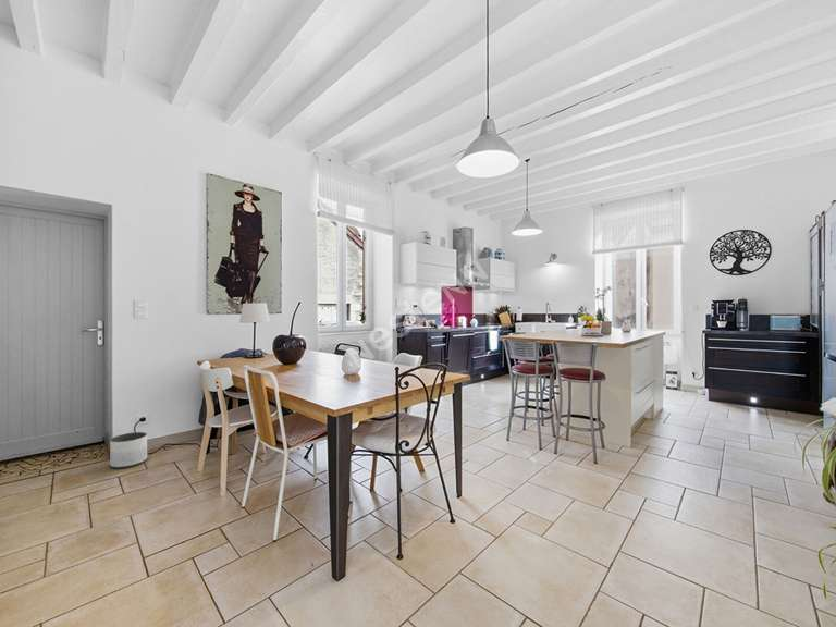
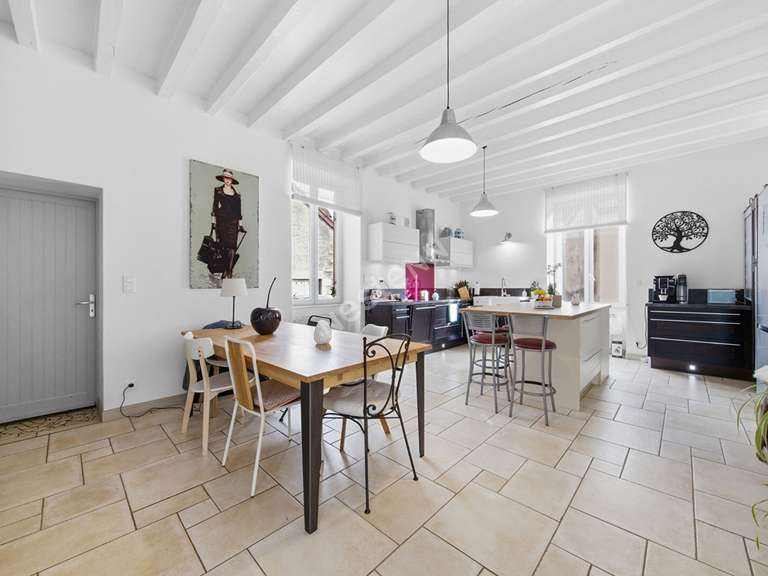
- planter [109,431,148,469]
